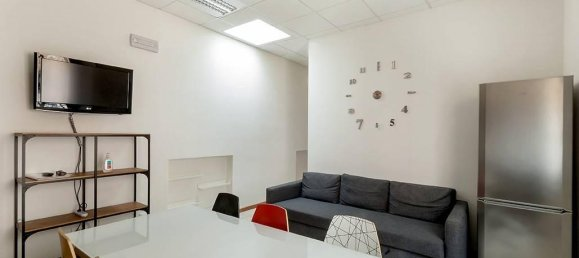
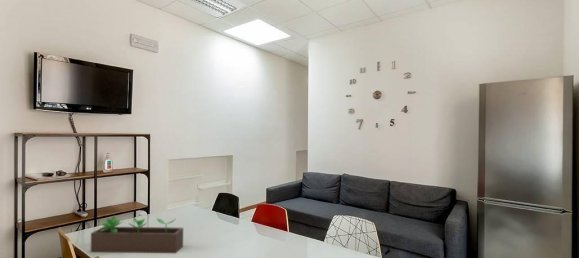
+ succulent planter [90,214,184,254]
